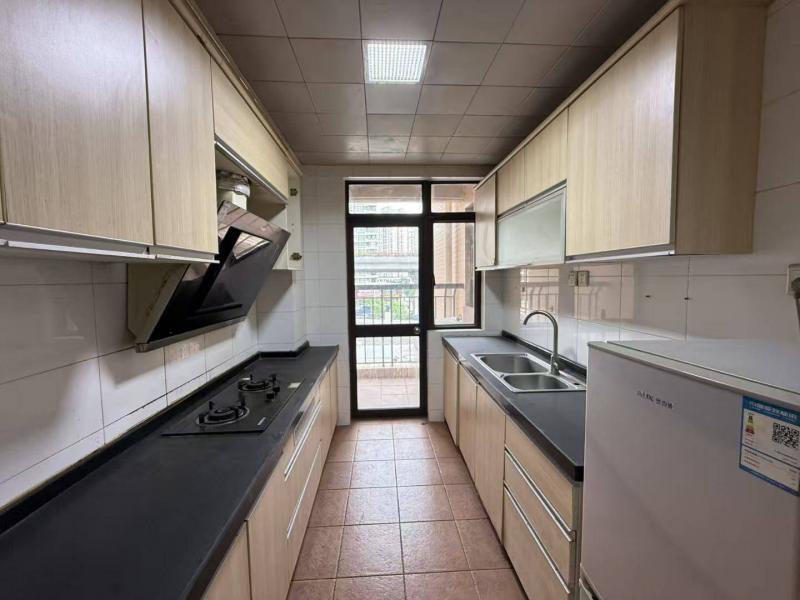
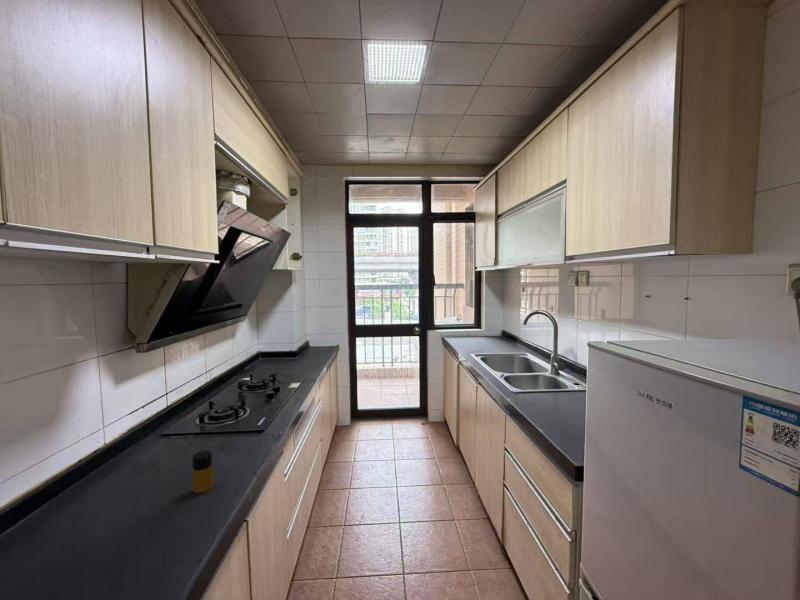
+ bottle [191,449,215,494]
